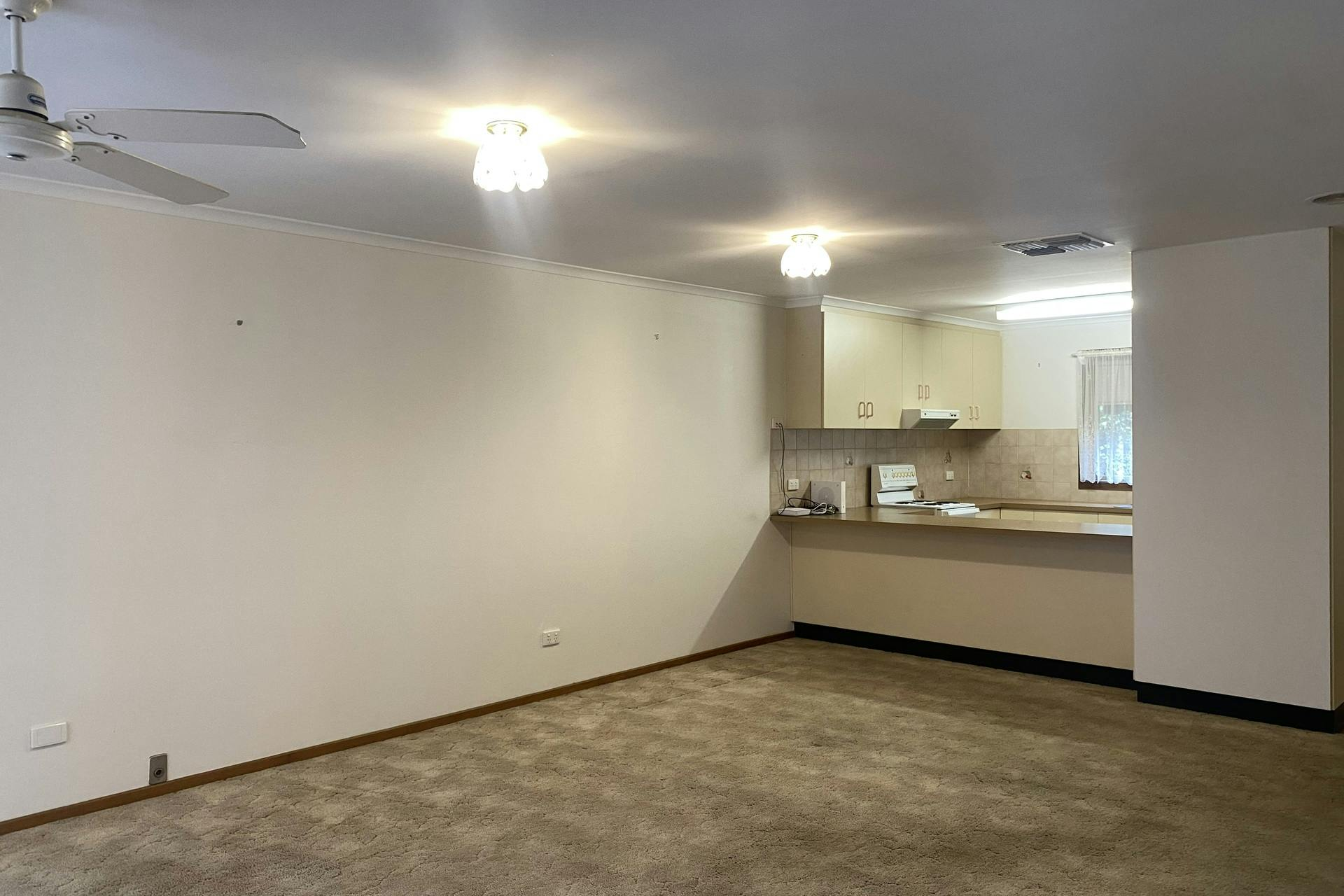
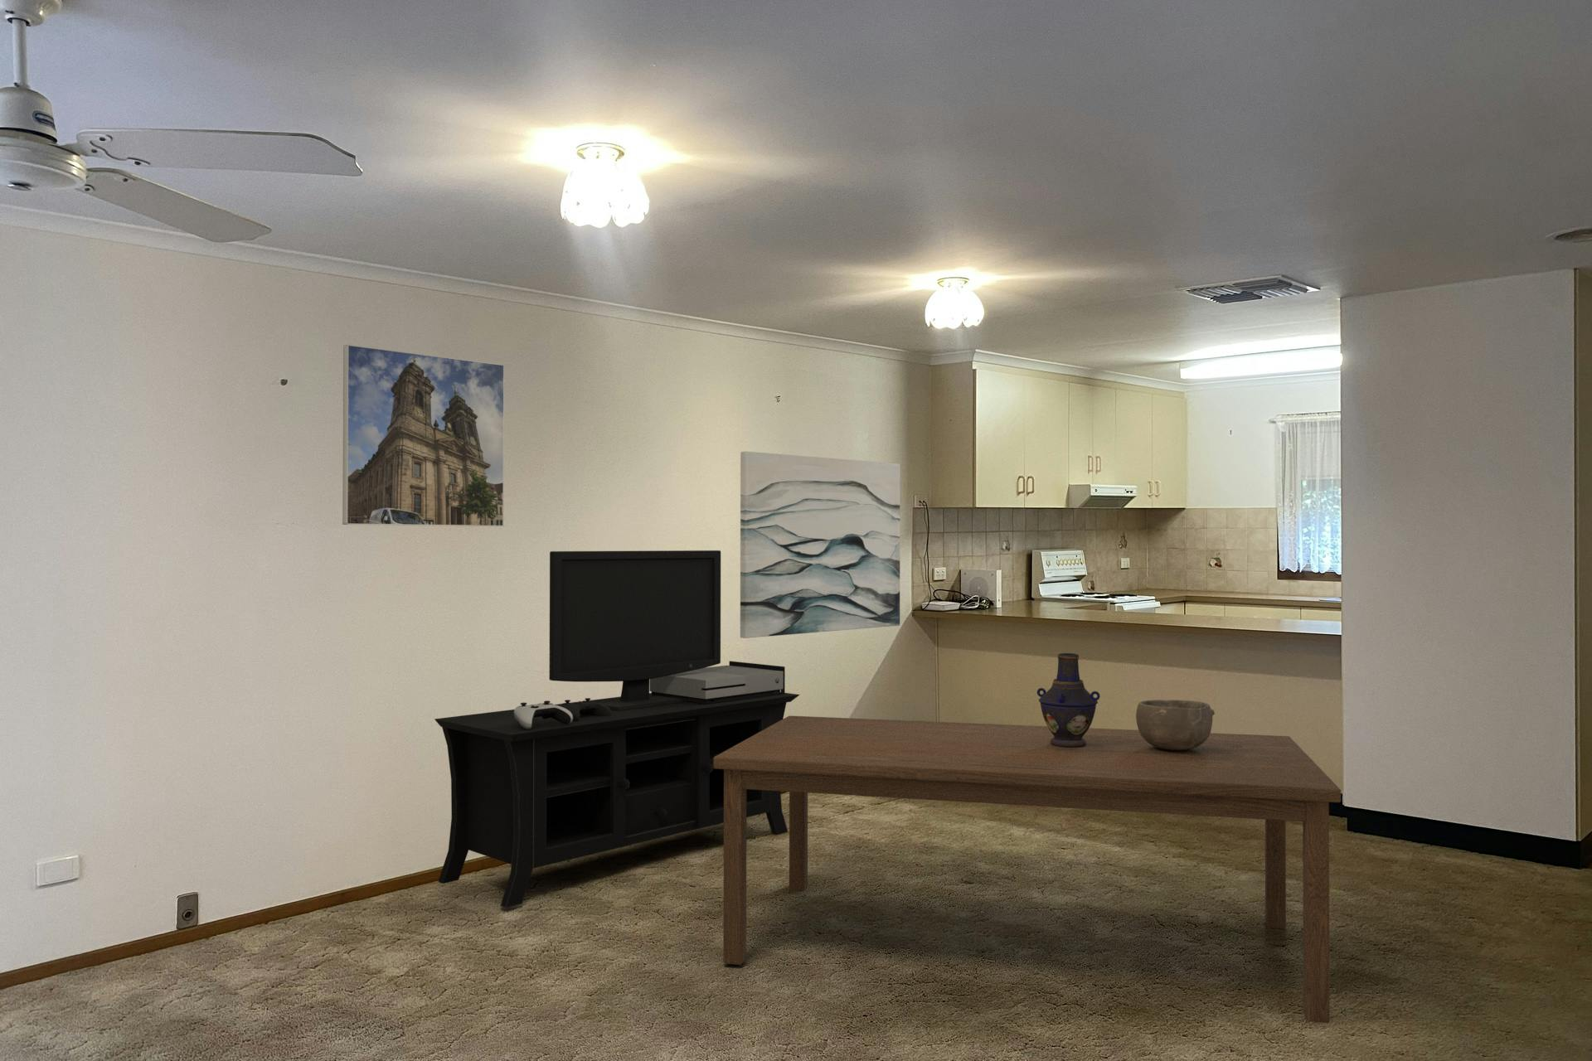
+ wall art [739,451,900,639]
+ vase [1036,652,1102,747]
+ bowl [1135,699,1215,750]
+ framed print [341,343,505,527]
+ dining table [713,715,1342,1024]
+ media console [434,549,800,908]
